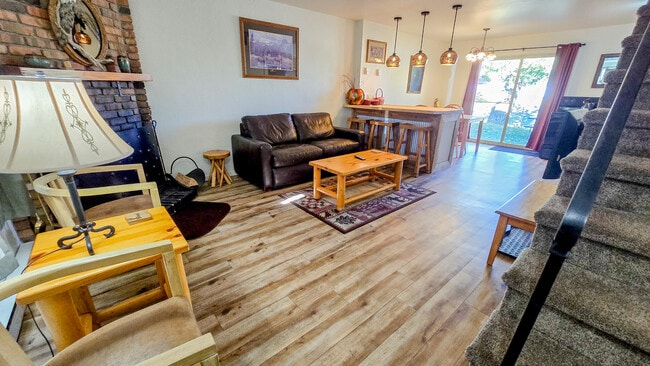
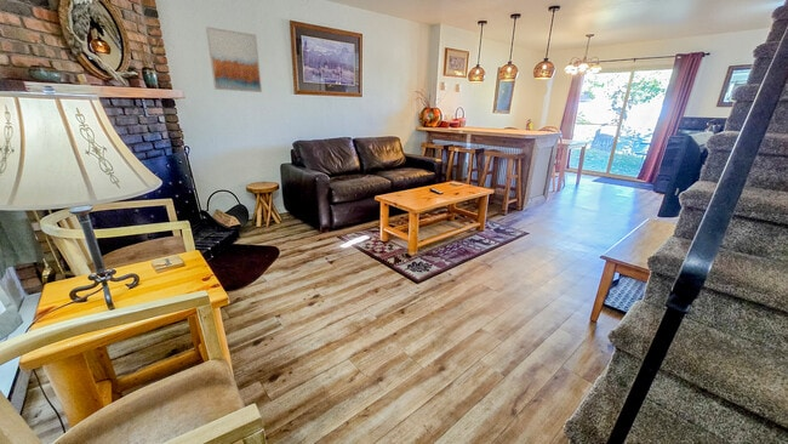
+ wall art [205,25,263,93]
